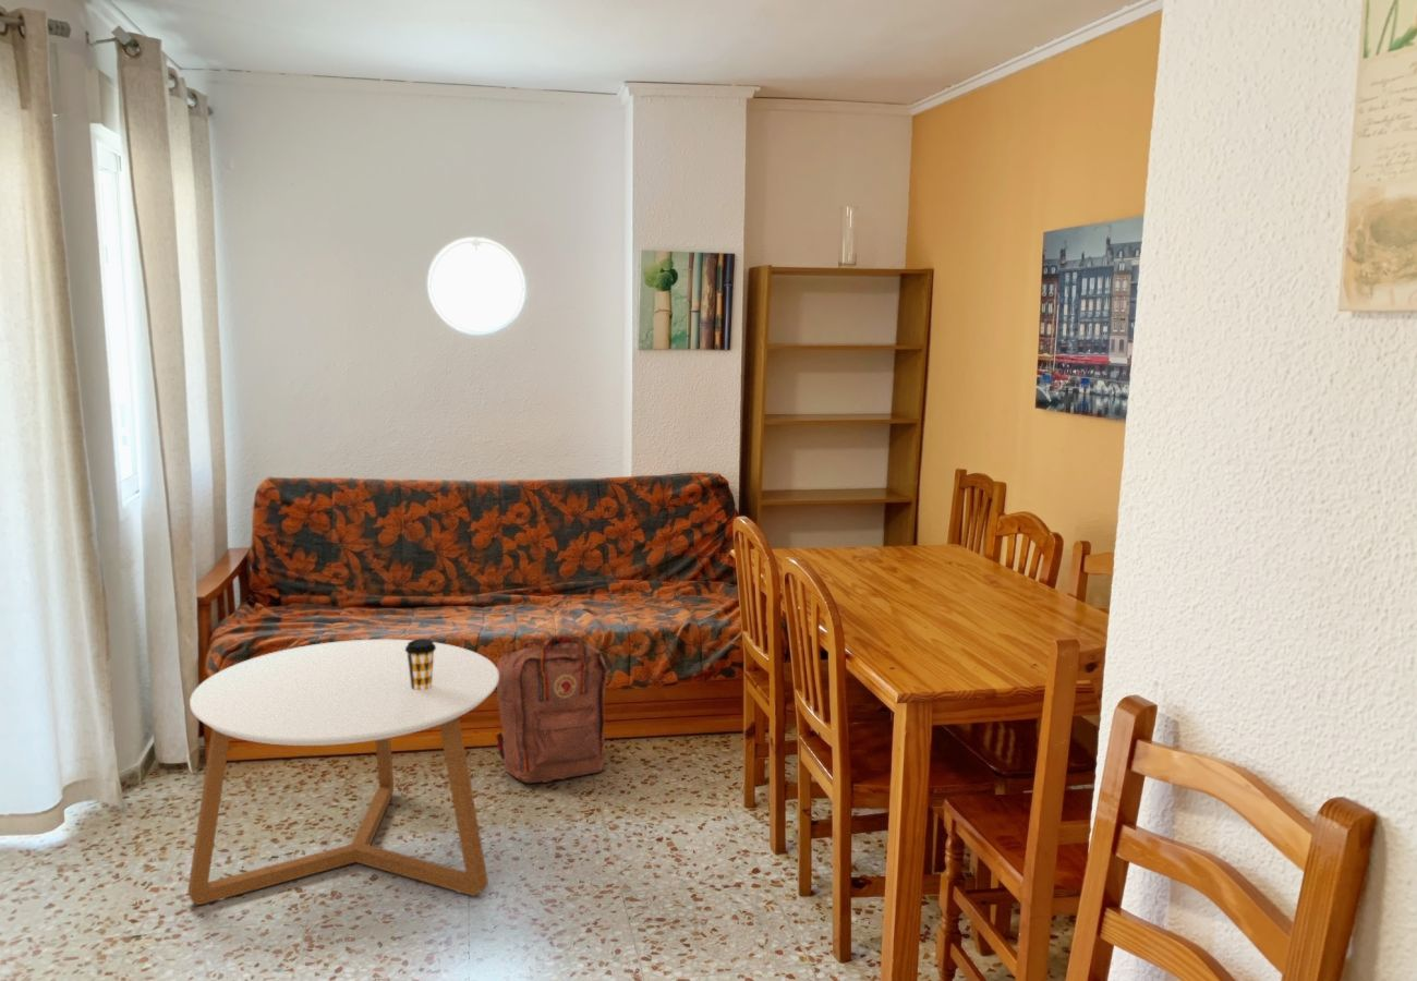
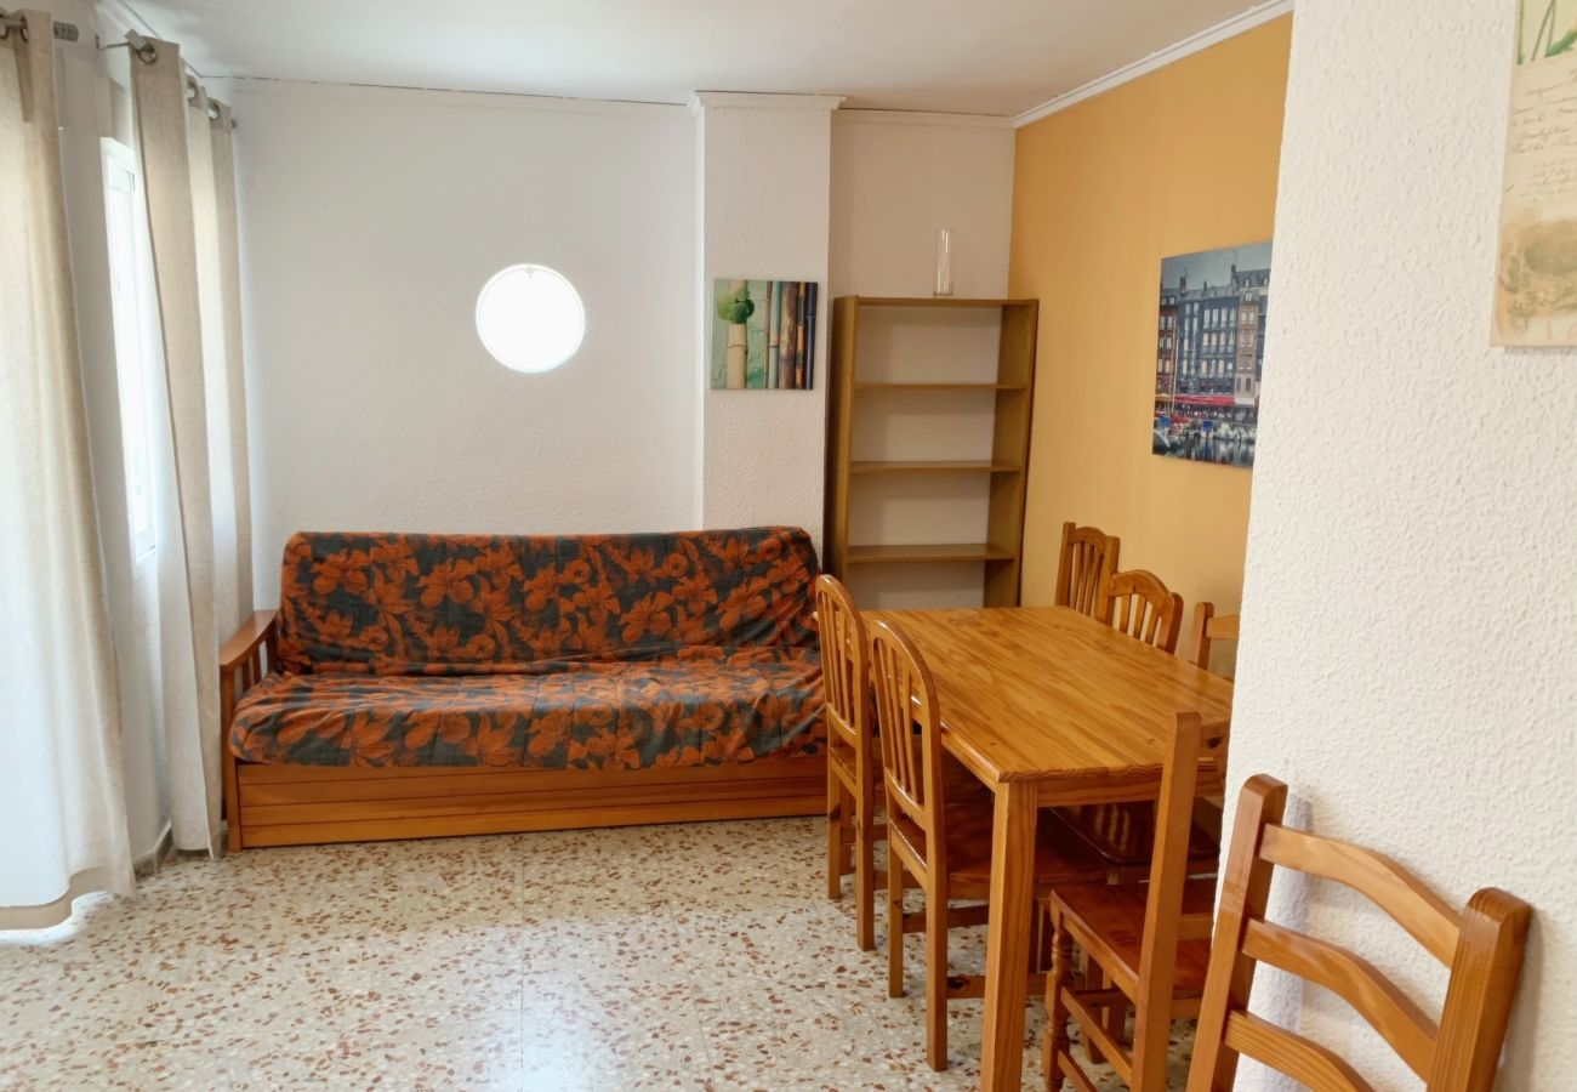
- backpack [495,633,608,784]
- coffee table [187,639,499,906]
- coffee cup [405,639,436,691]
